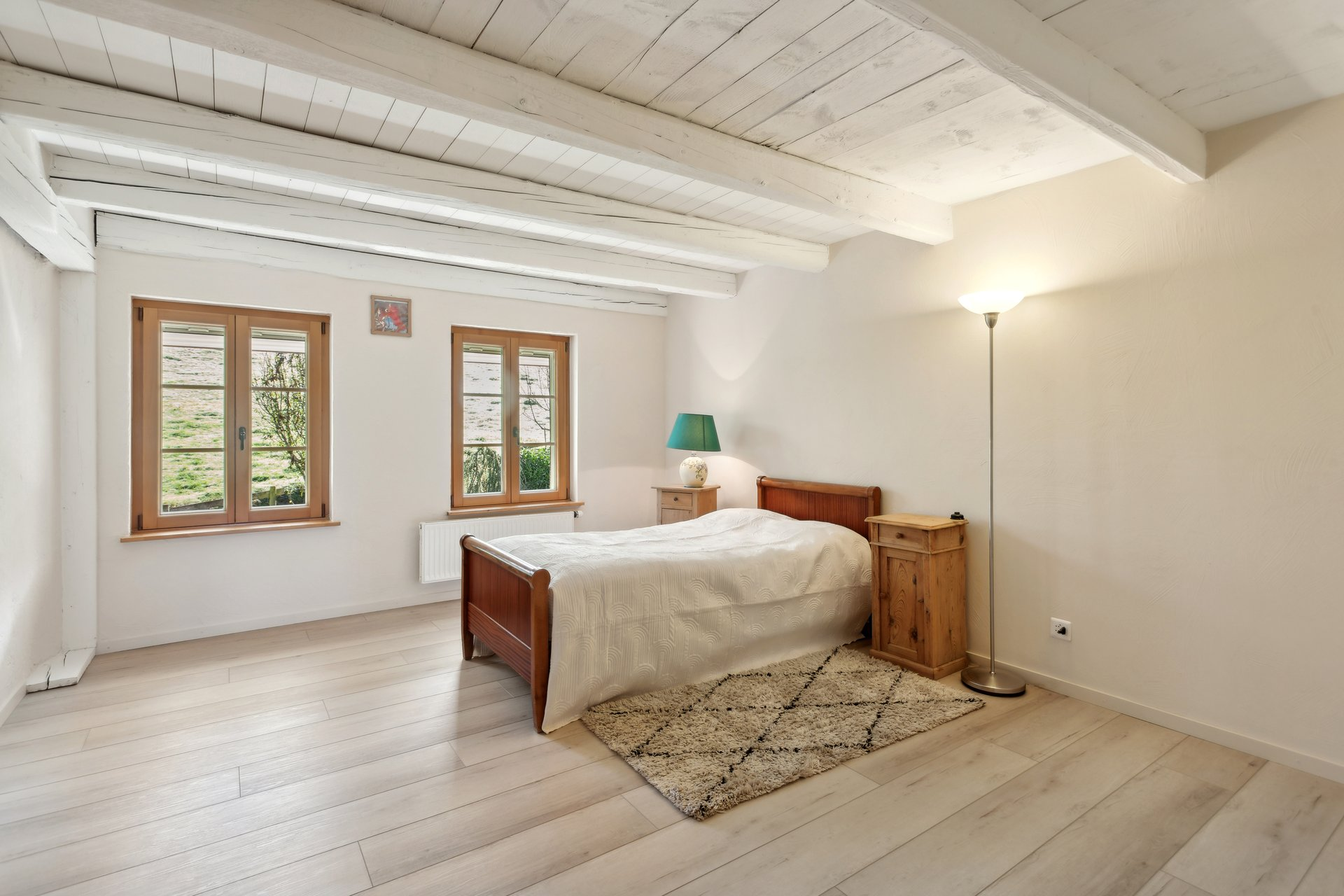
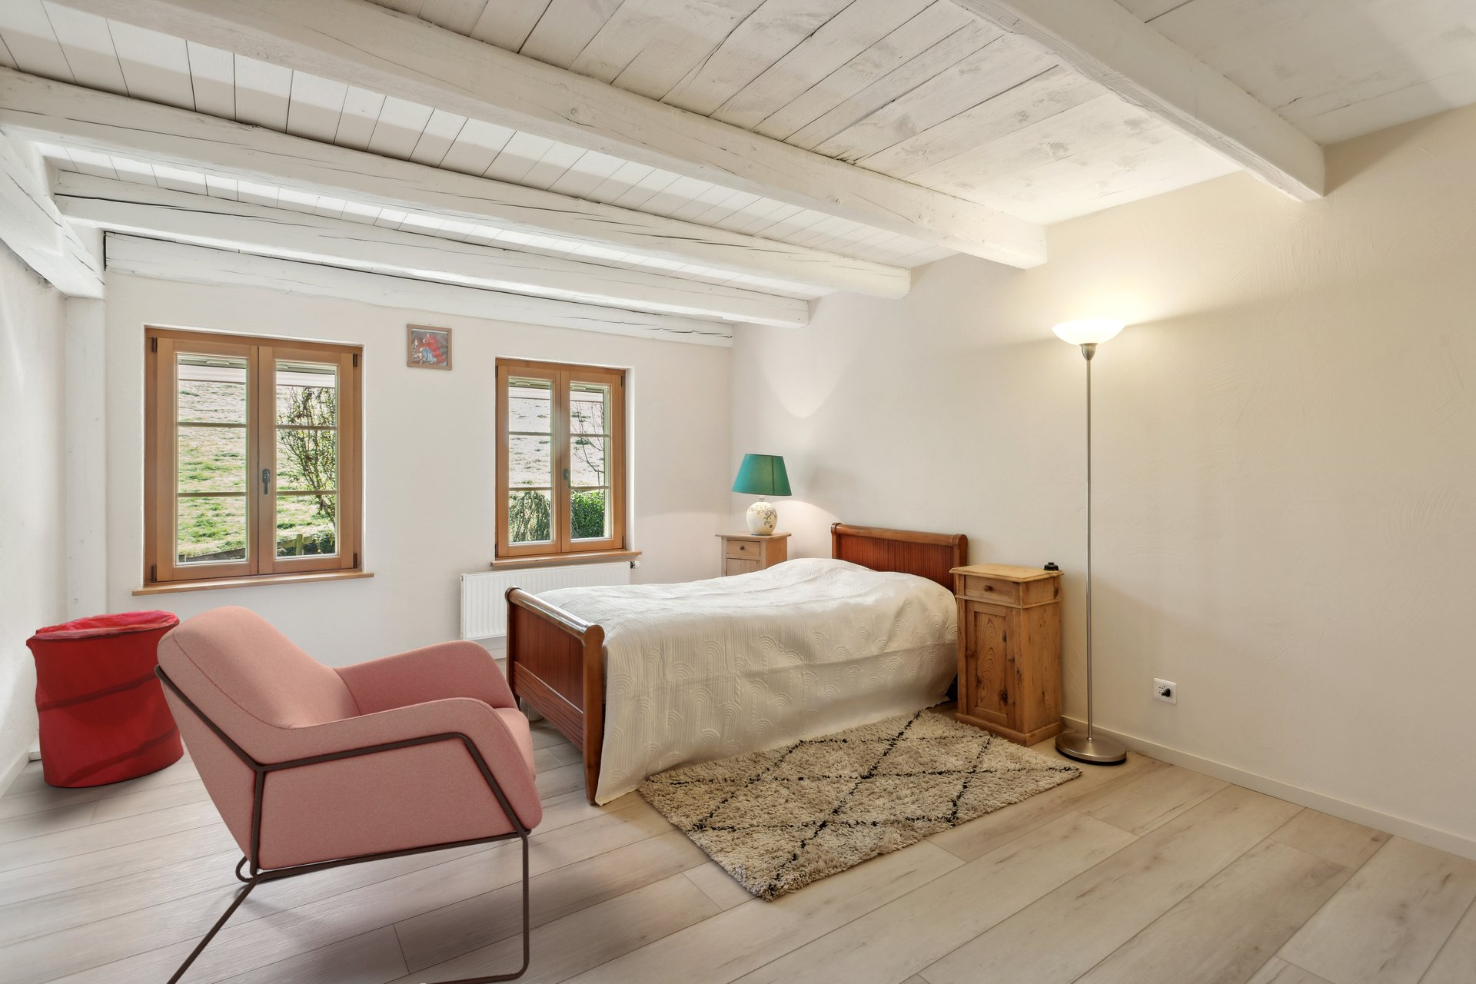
+ armchair [155,605,544,984]
+ laundry hamper [25,608,185,787]
